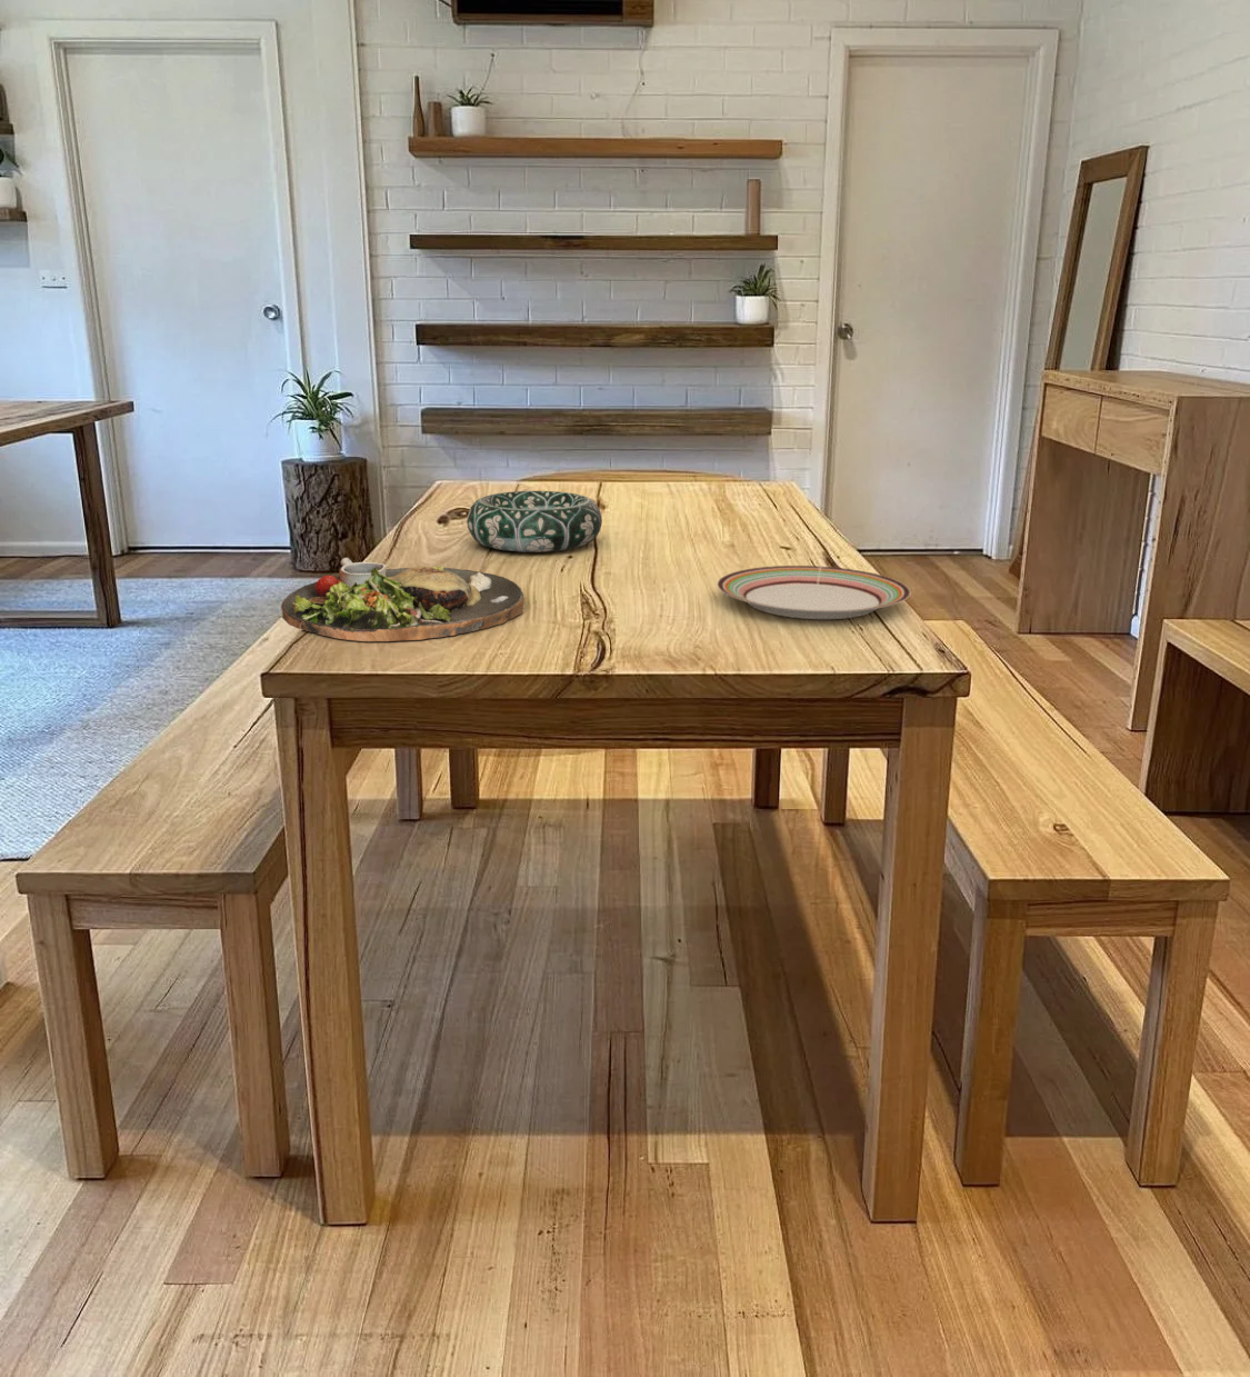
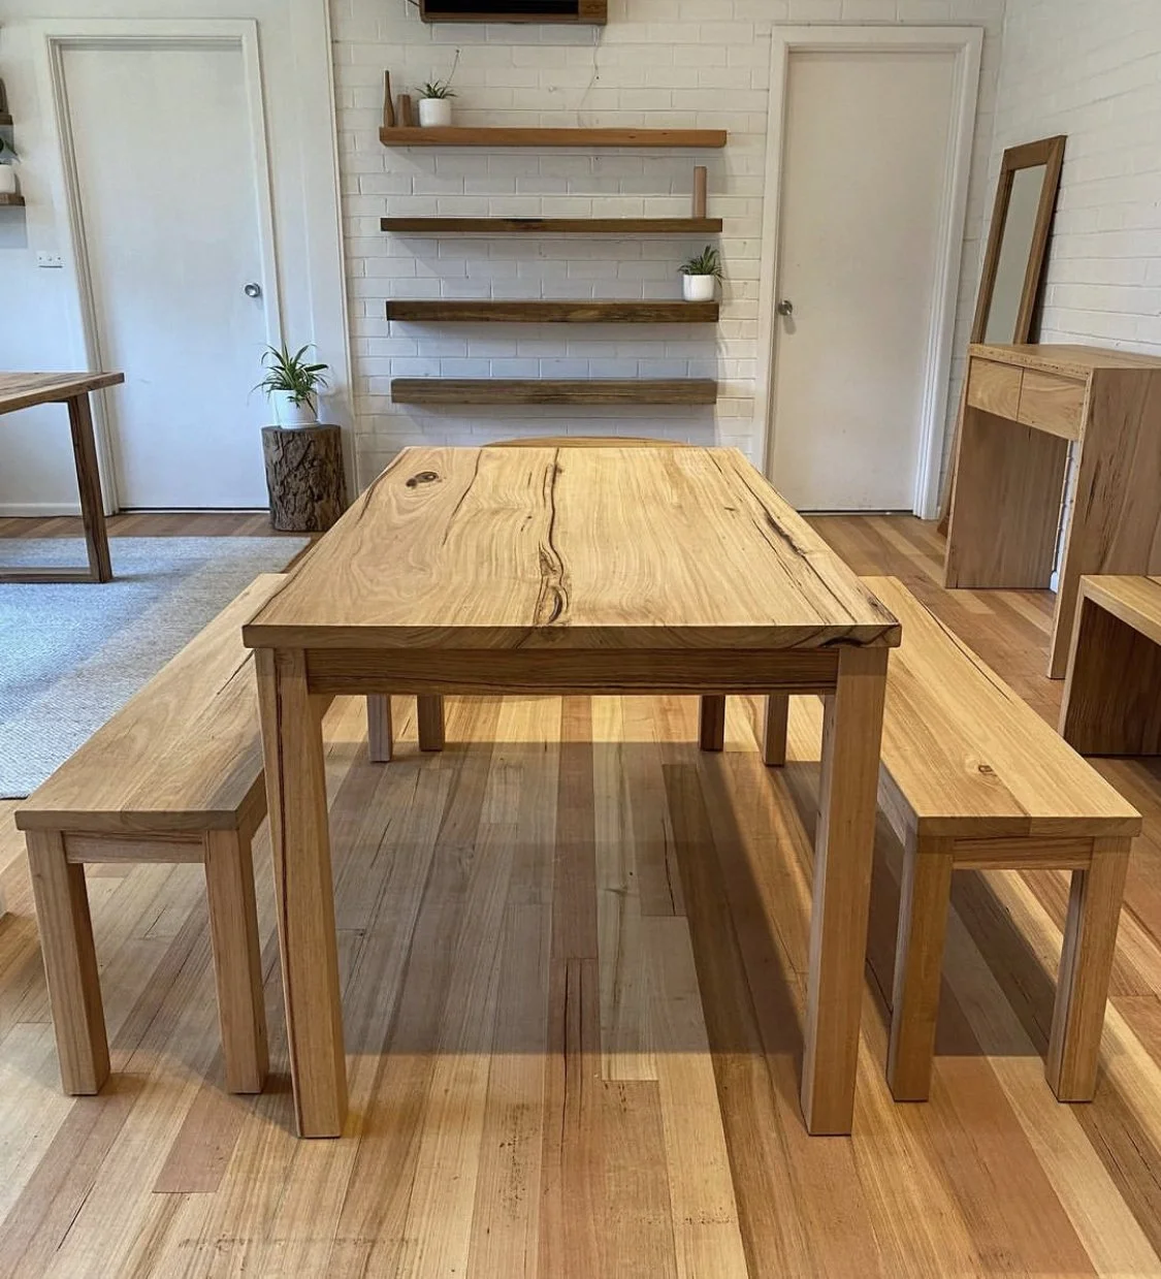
- dinner plate [280,557,524,643]
- plate [715,565,912,620]
- decorative bowl [465,491,603,553]
